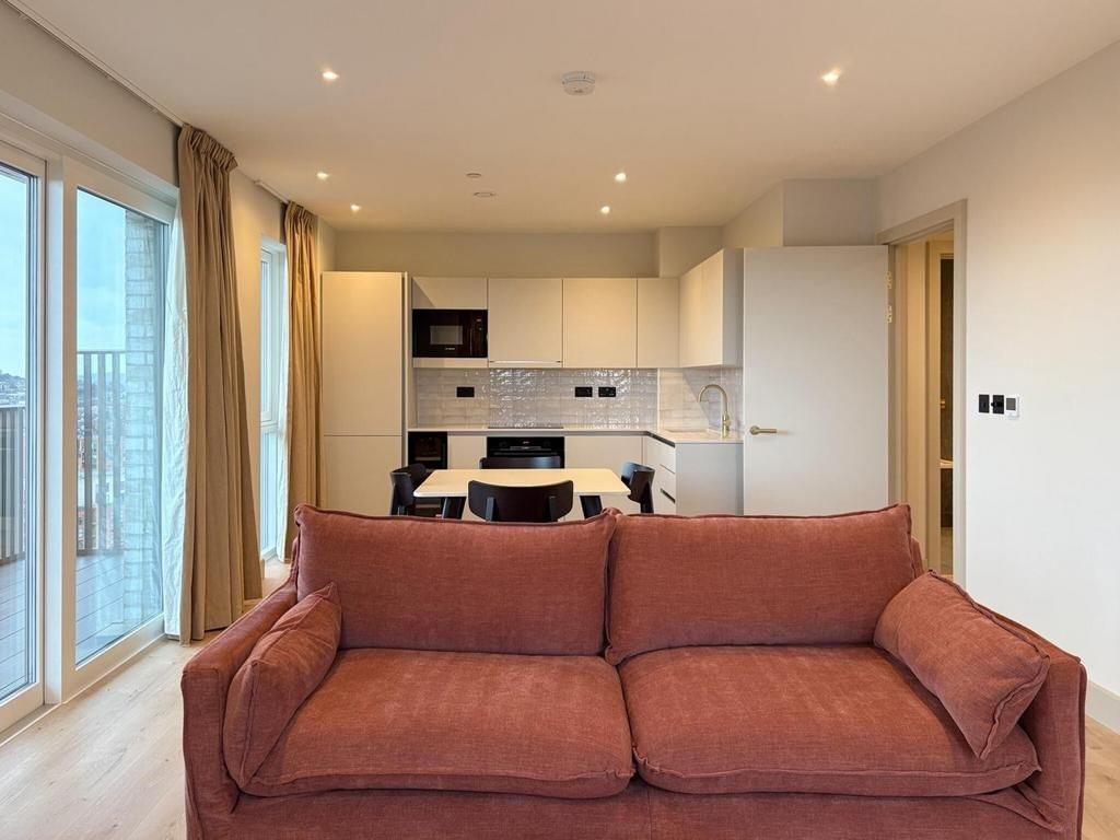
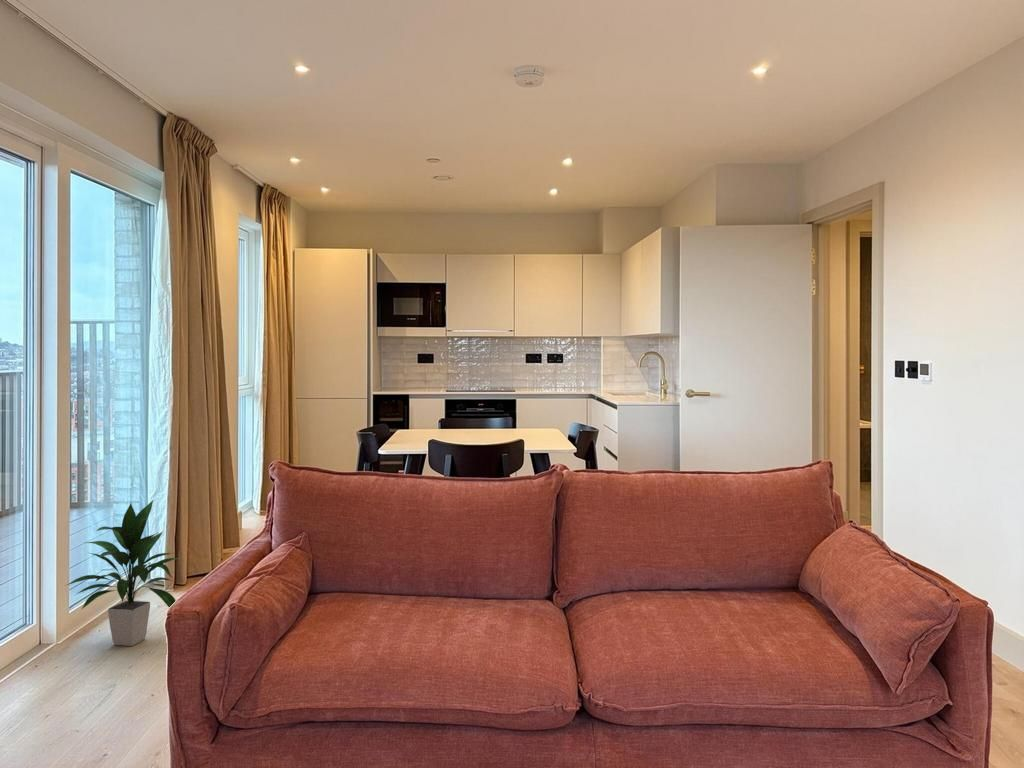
+ indoor plant [64,500,180,647]
